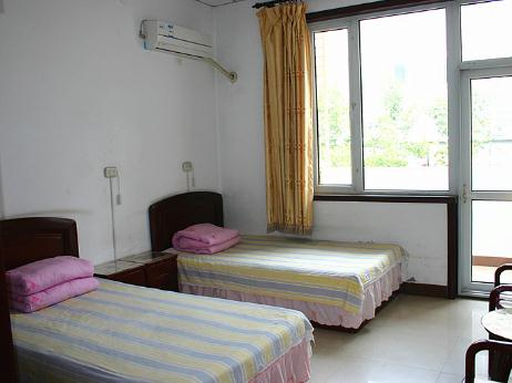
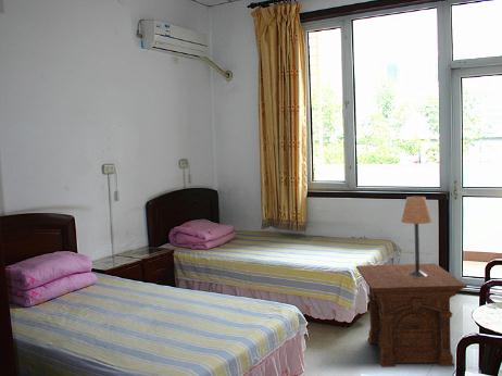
+ table lamp [400,196,434,277]
+ side table [355,263,468,368]
